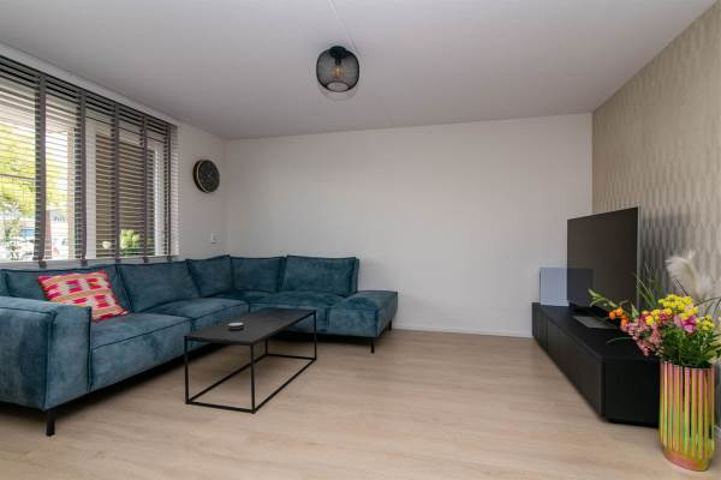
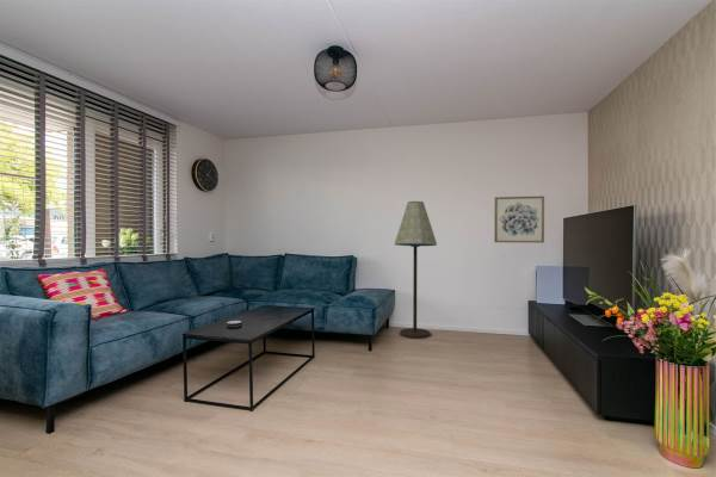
+ floor lamp [394,200,438,340]
+ wall art [493,196,545,244]
